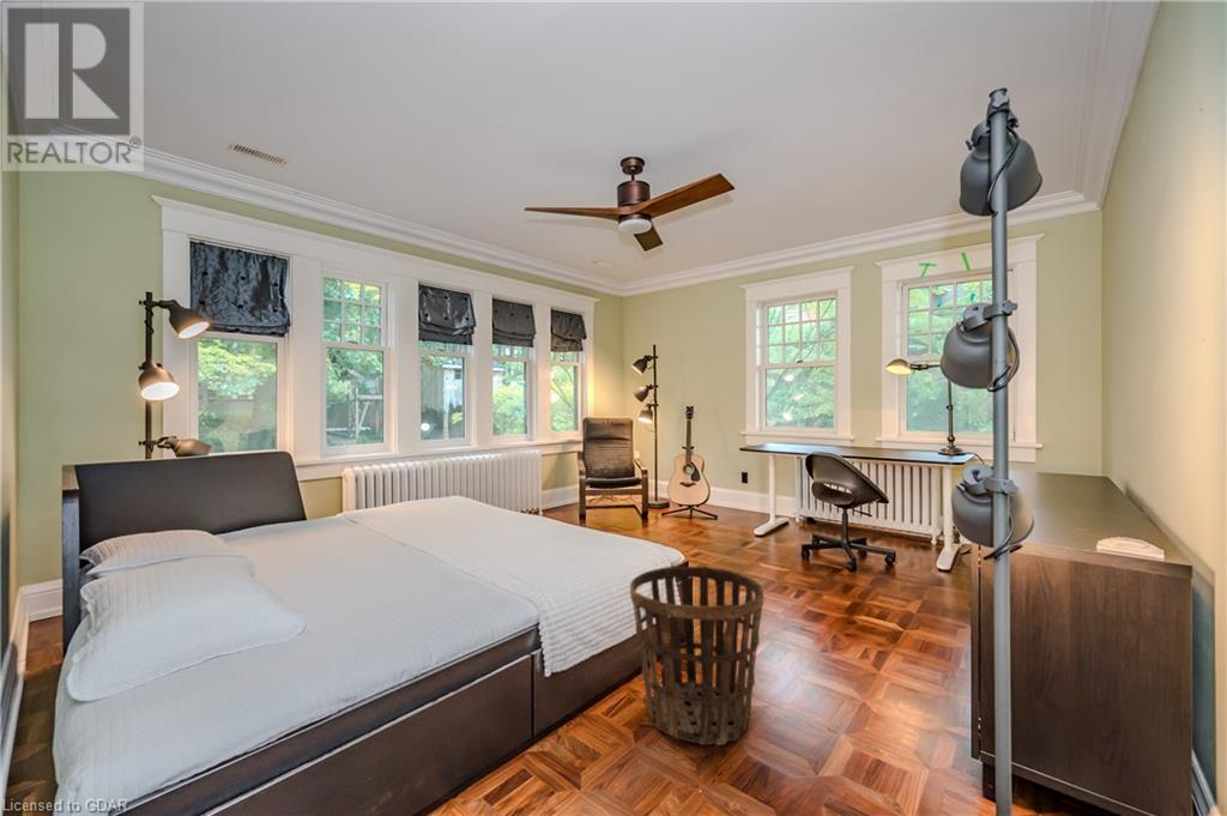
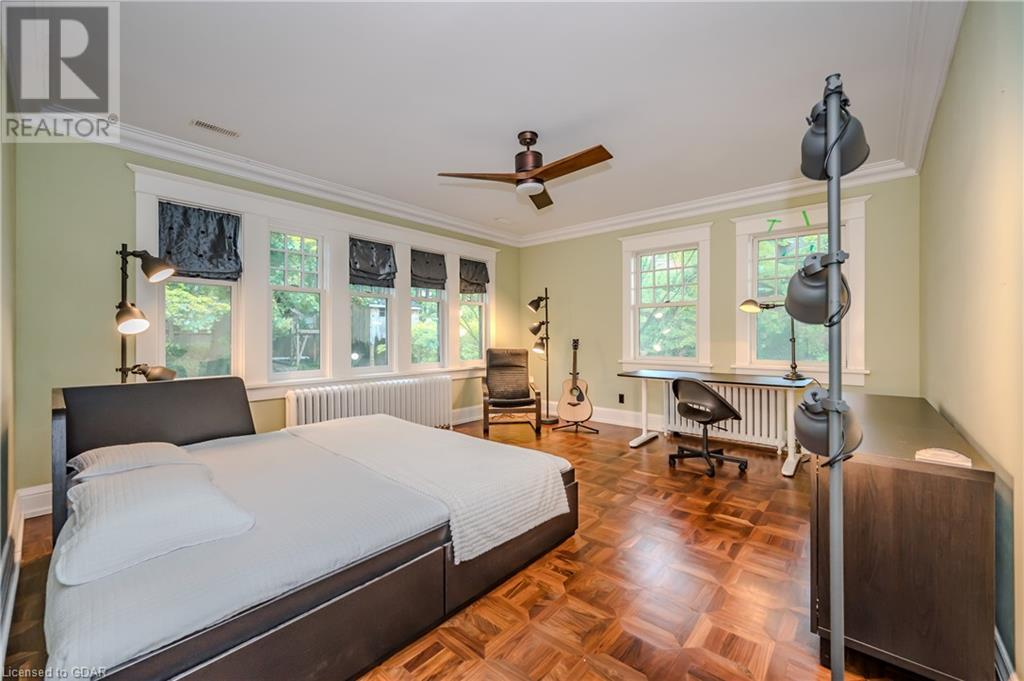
- basket [629,566,766,747]
